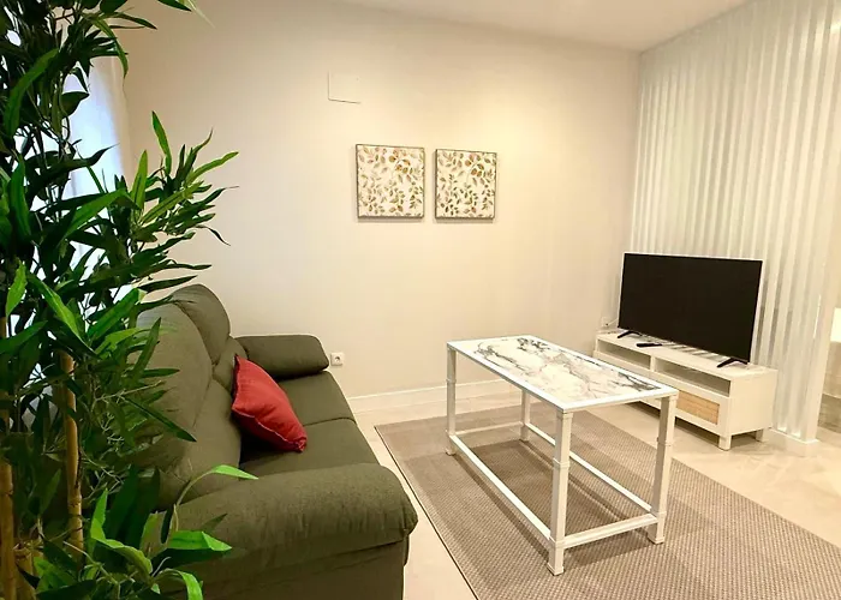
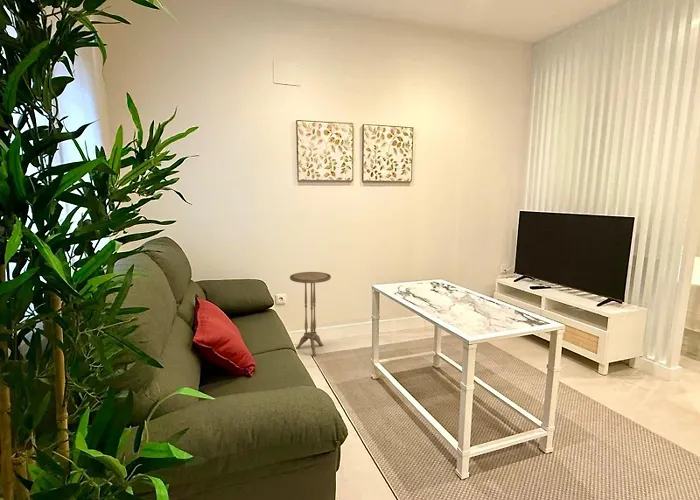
+ side table [289,271,332,357]
